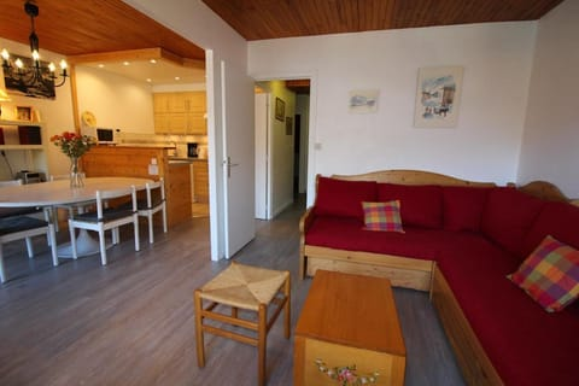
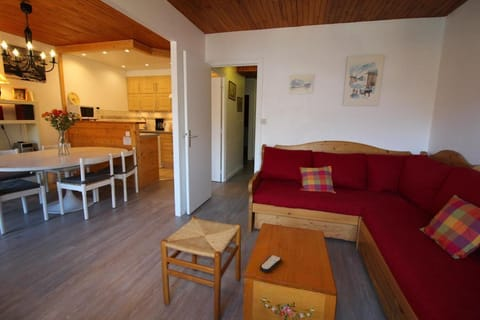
+ remote control [259,254,283,273]
